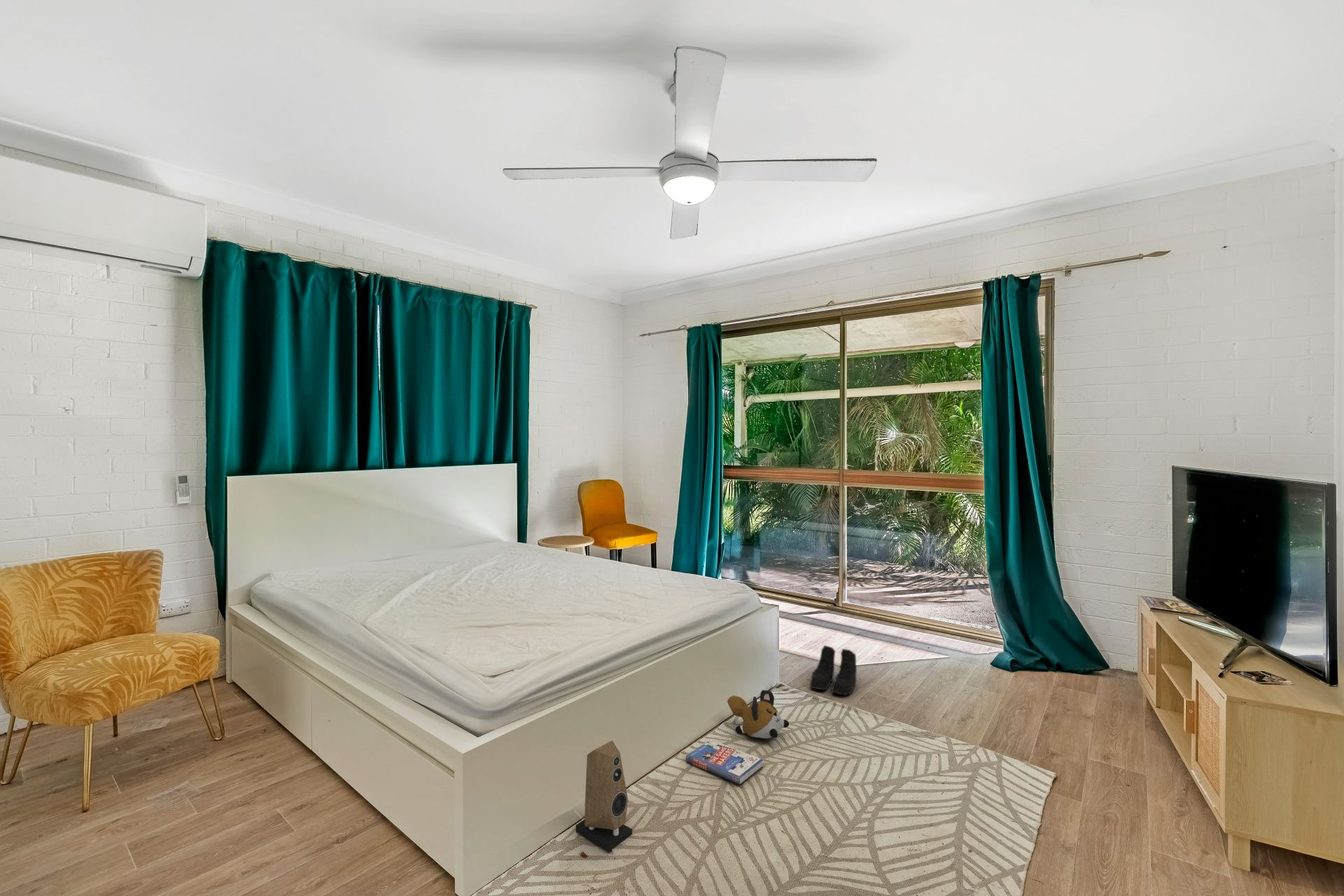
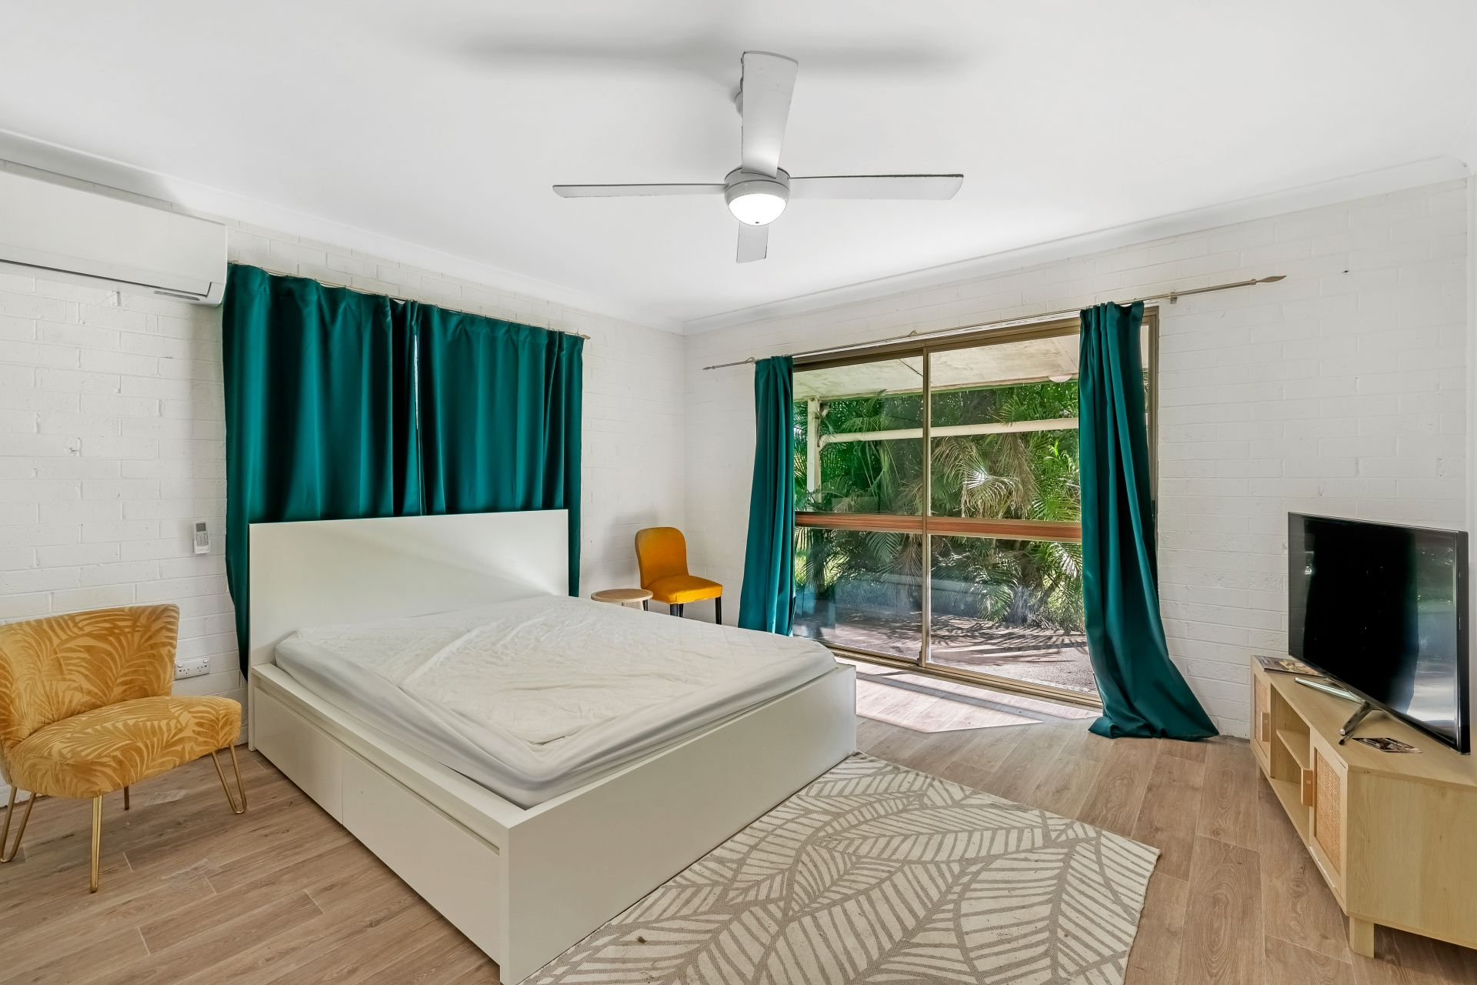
- book [685,739,764,785]
- plush toy [727,689,790,739]
- boots [809,645,858,696]
- speaker [575,740,633,853]
